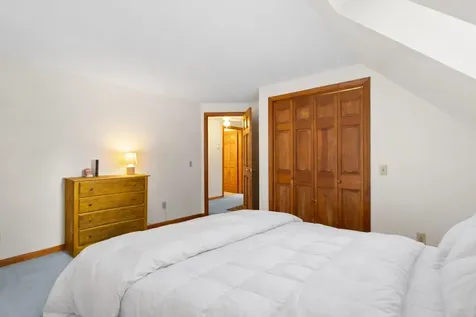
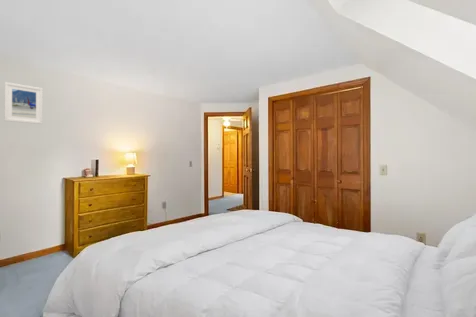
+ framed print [4,81,43,125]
